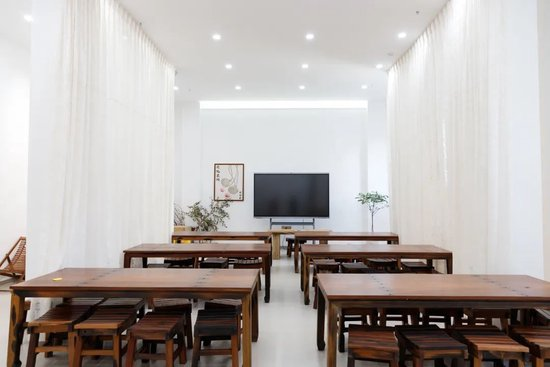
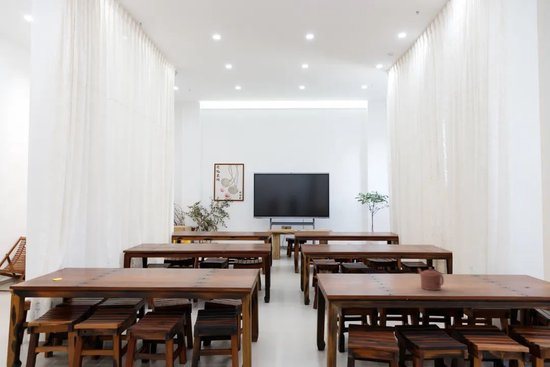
+ teapot [417,266,445,291]
